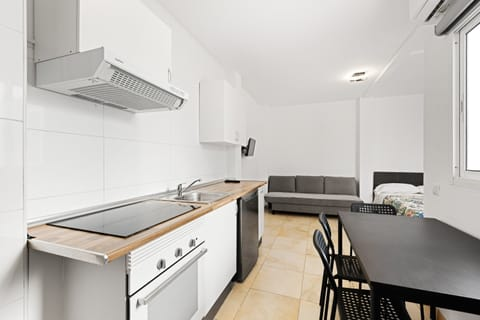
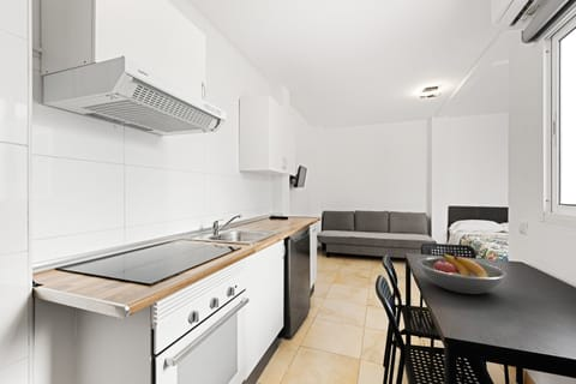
+ fruit bowl [416,253,509,295]
